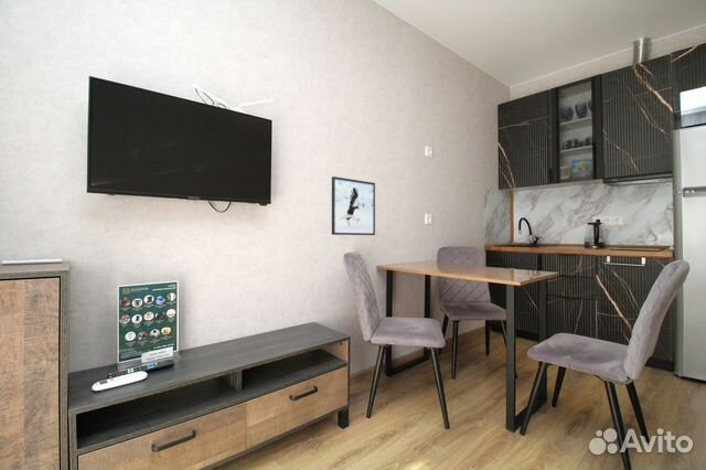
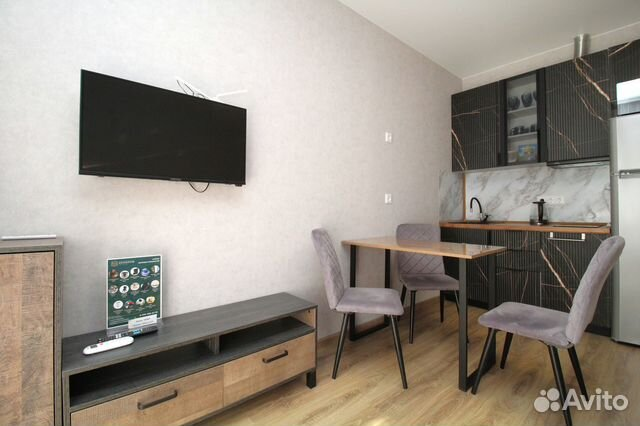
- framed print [331,175,376,236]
